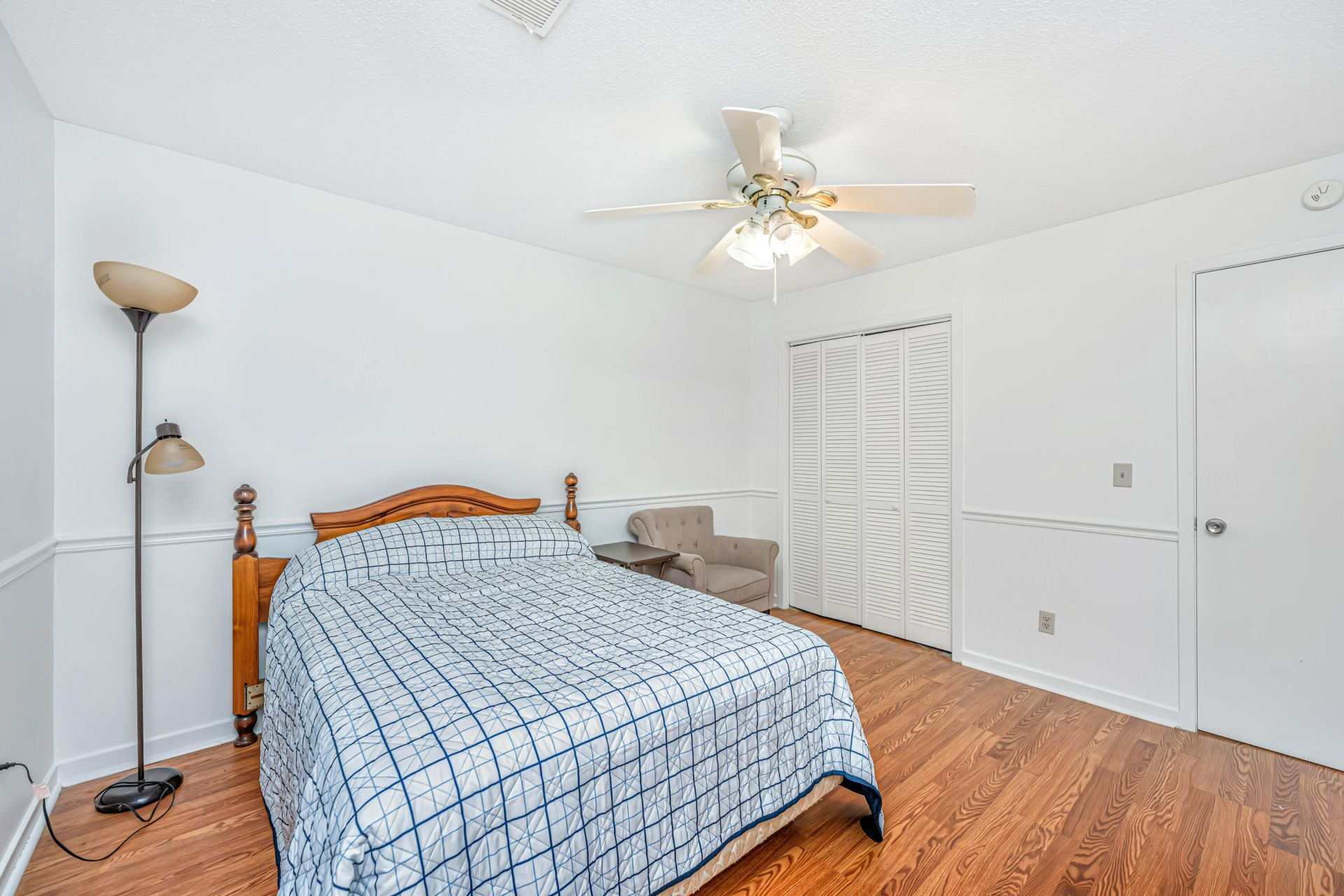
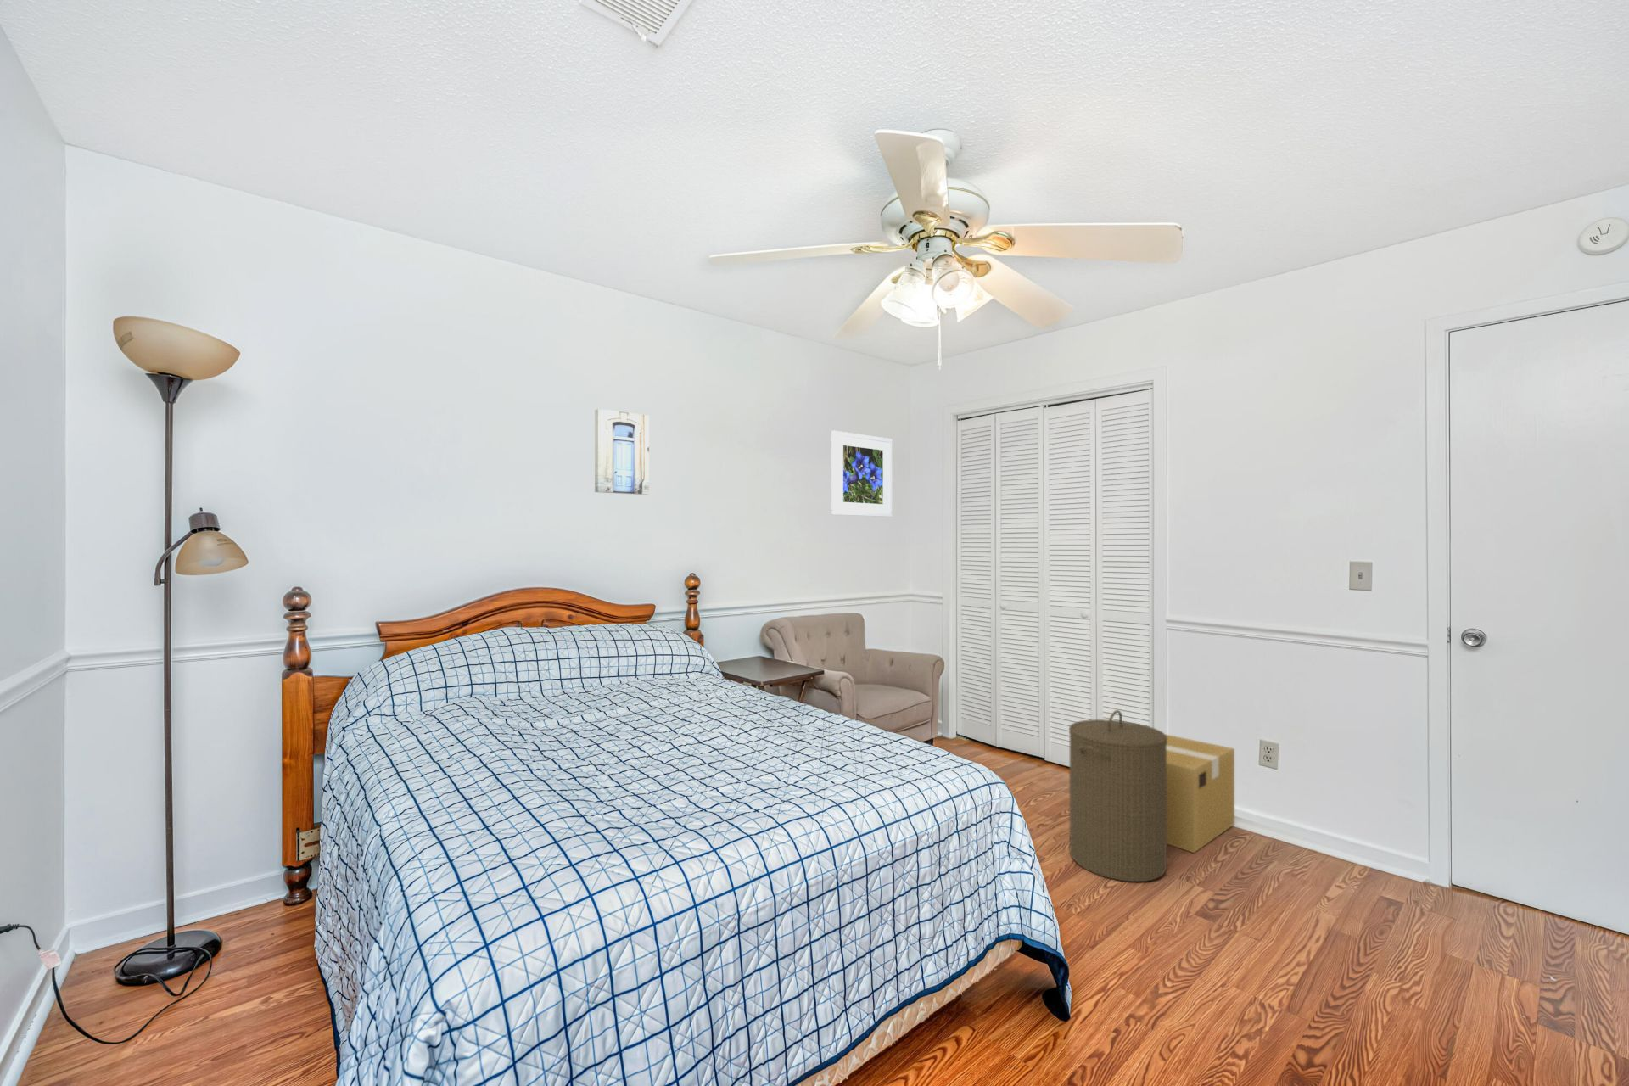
+ wall art [594,408,650,496]
+ cardboard box [1165,733,1235,853]
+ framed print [830,430,892,518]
+ laundry hamper [1068,709,1167,882]
